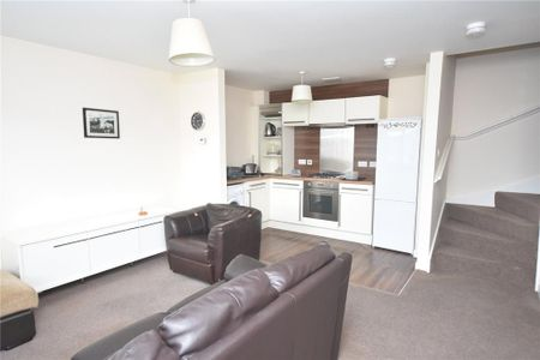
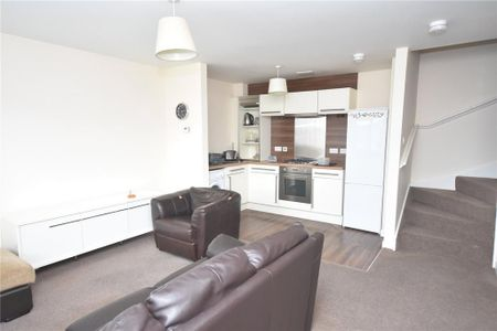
- picture frame [82,107,121,140]
